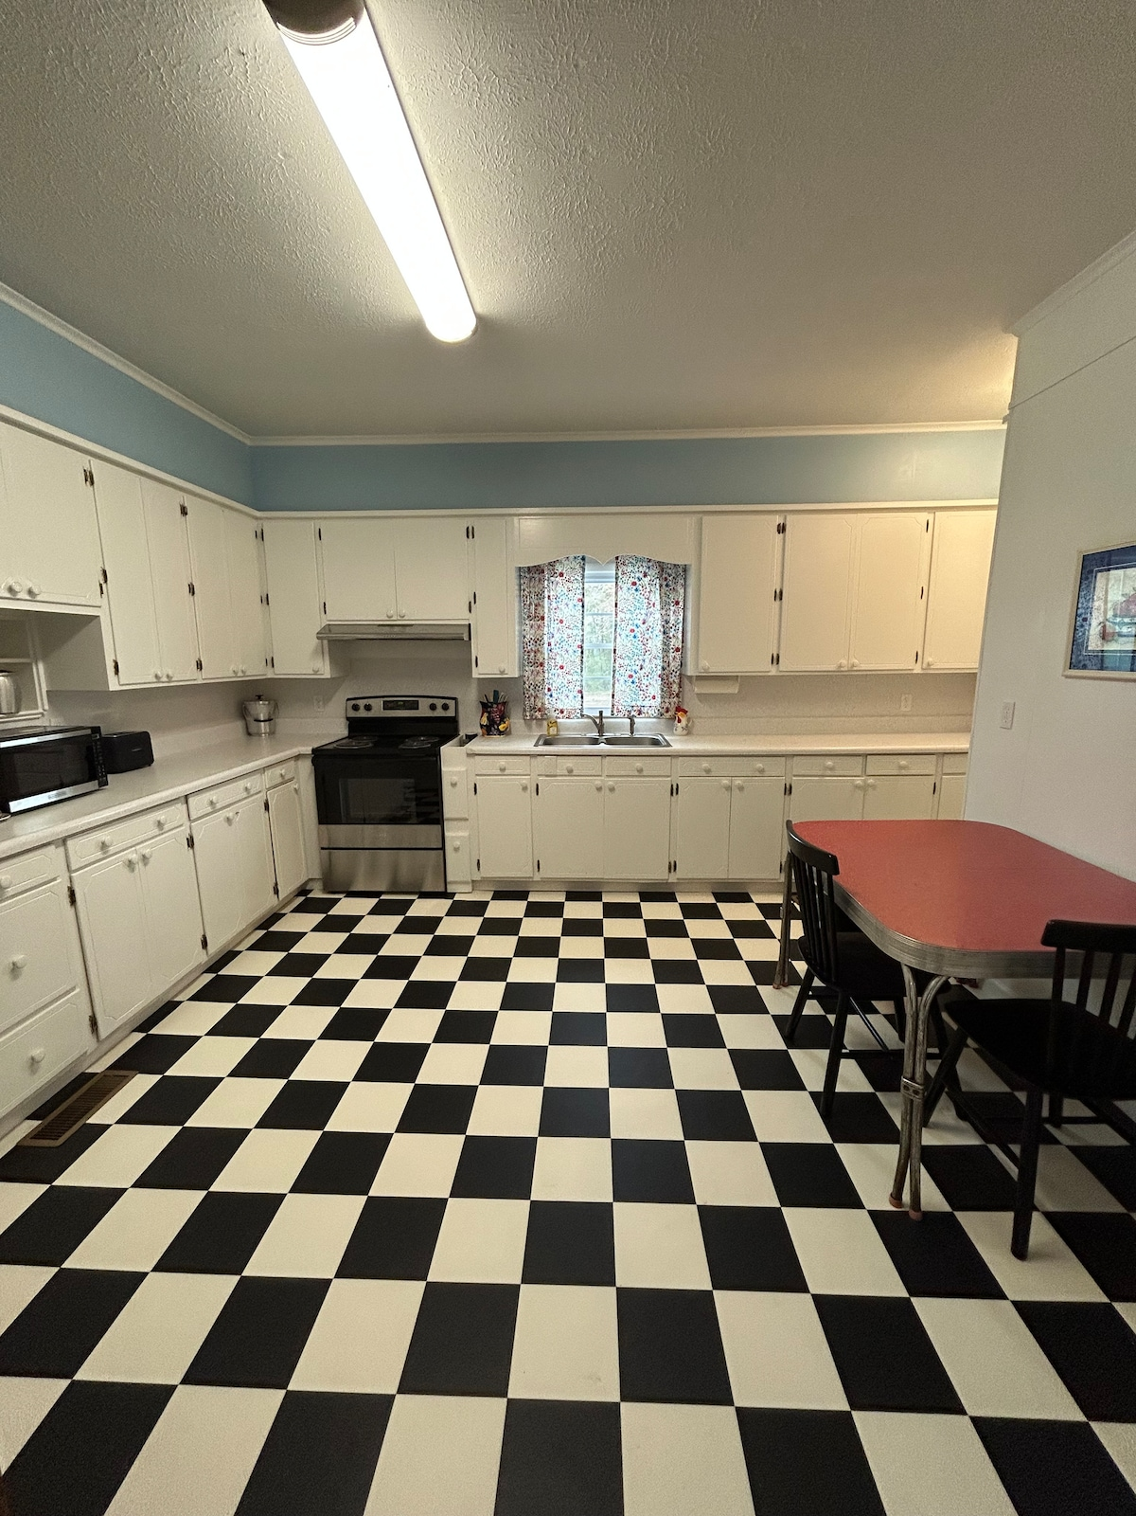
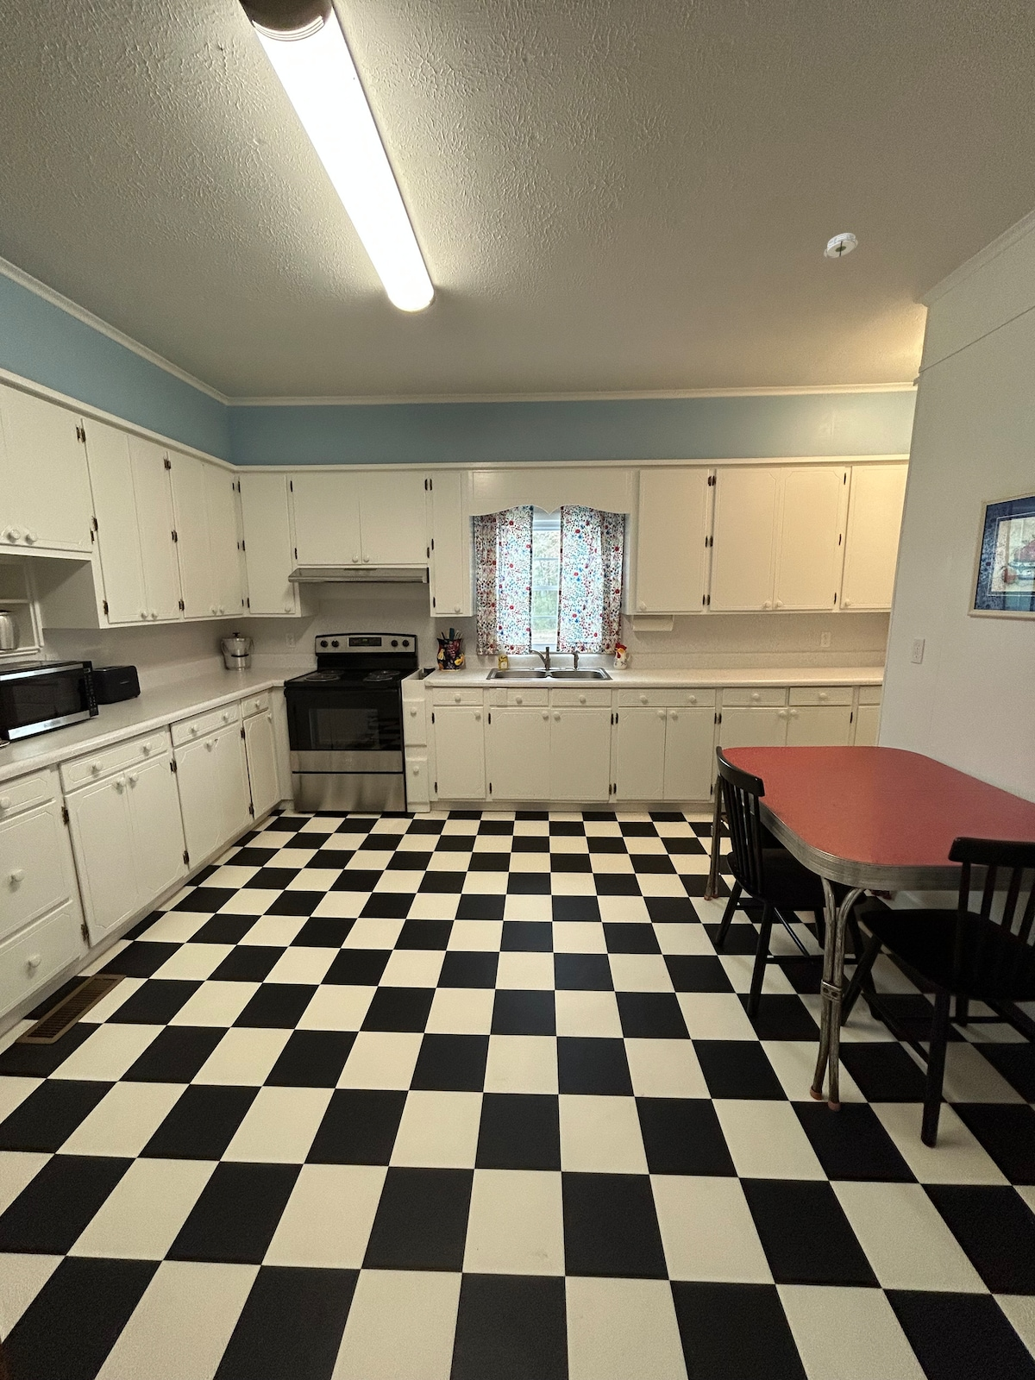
+ smoke detector [821,233,859,263]
